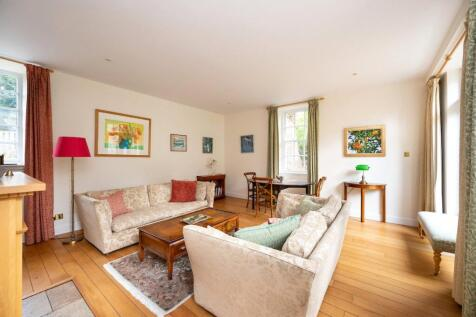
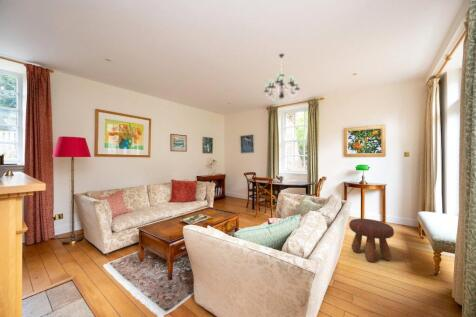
+ footstool [348,218,395,263]
+ chandelier [263,53,301,102]
